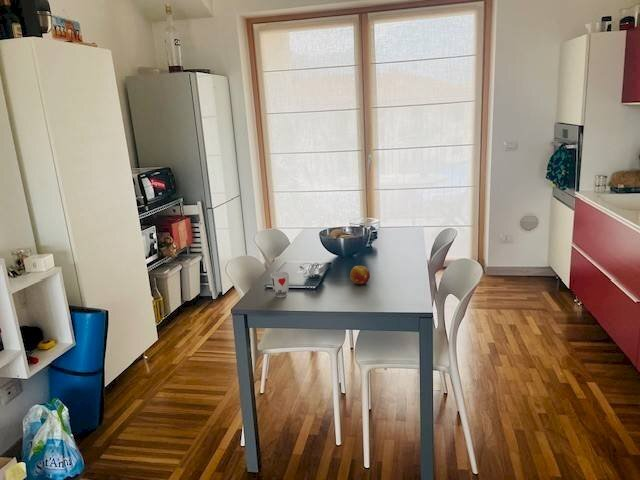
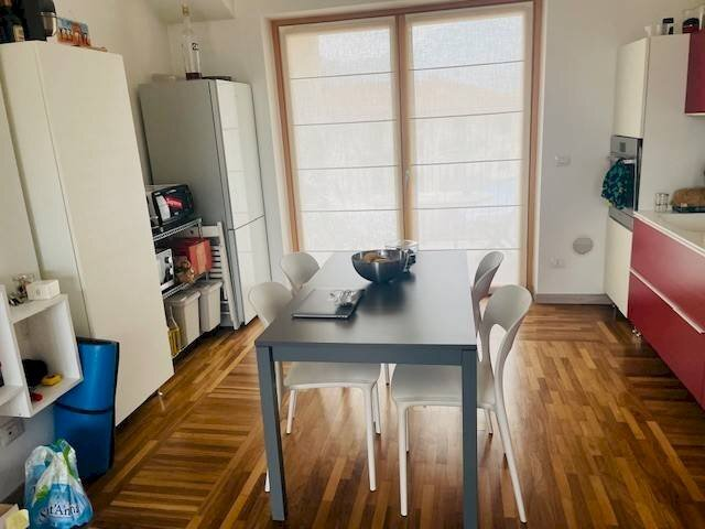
- cup [270,271,290,298]
- fruit [349,265,371,285]
